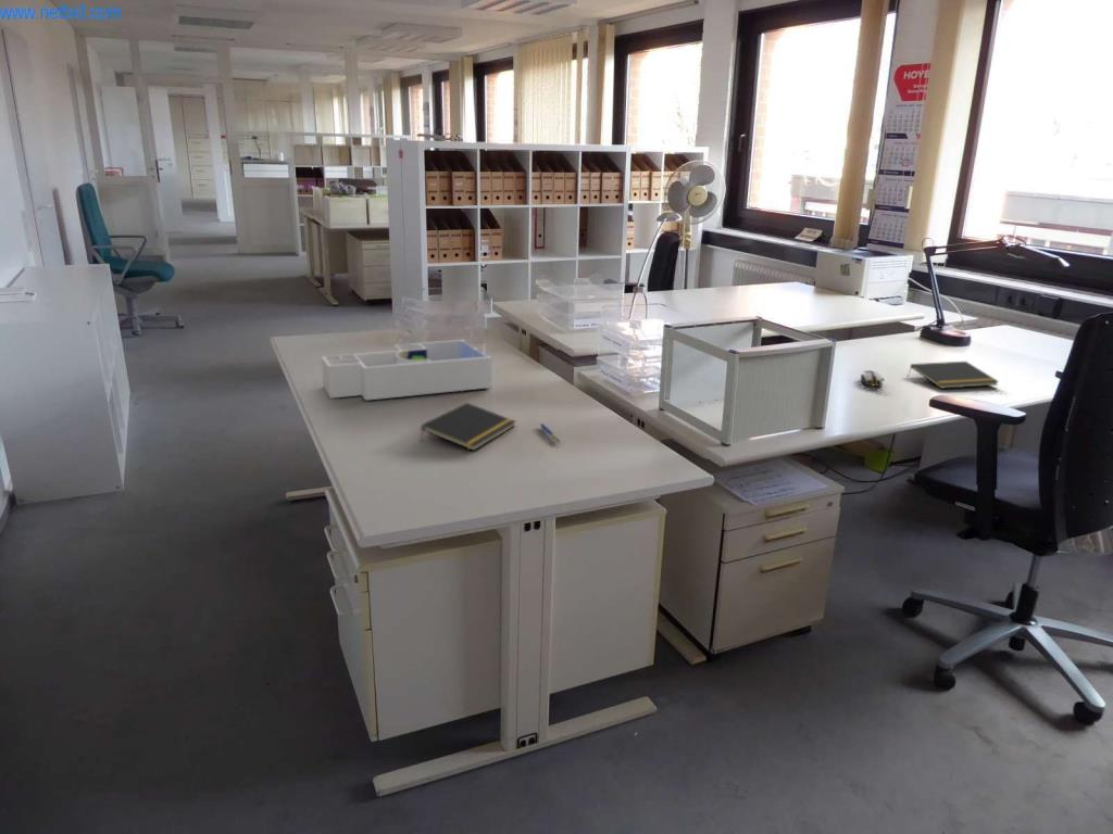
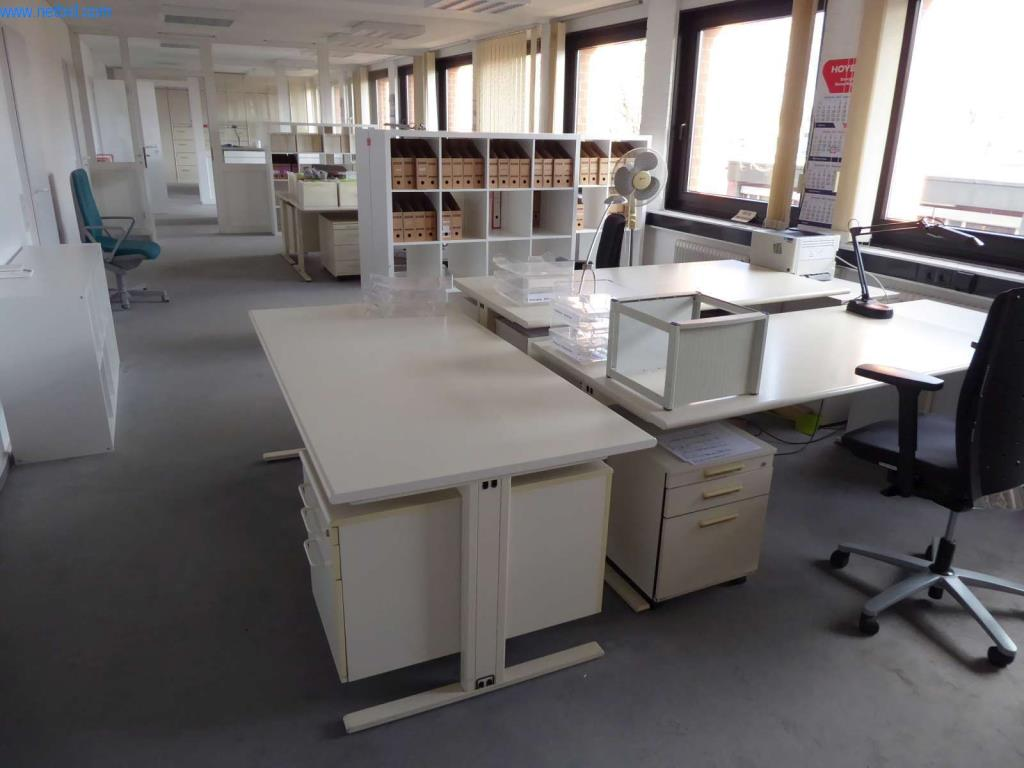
- notepad [906,361,1000,390]
- pen [539,422,562,443]
- notepad [420,402,517,452]
- desk organizer [321,339,493,402]
- computer mouse [860,369,886,389]
